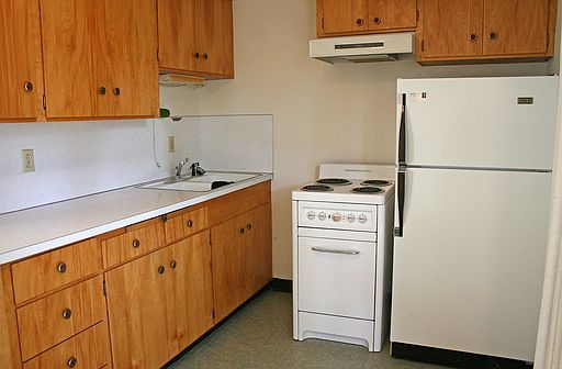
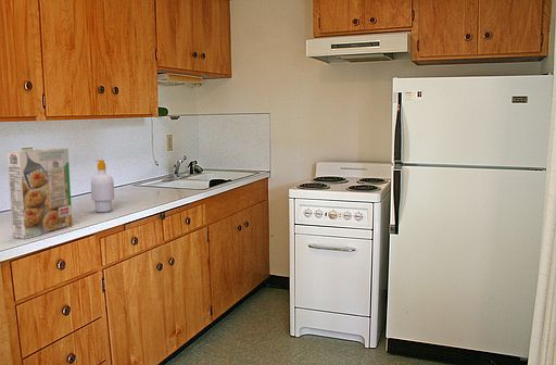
+ cereal box [5,147,74,240]
+ soap bottle [90,159,115,213]
